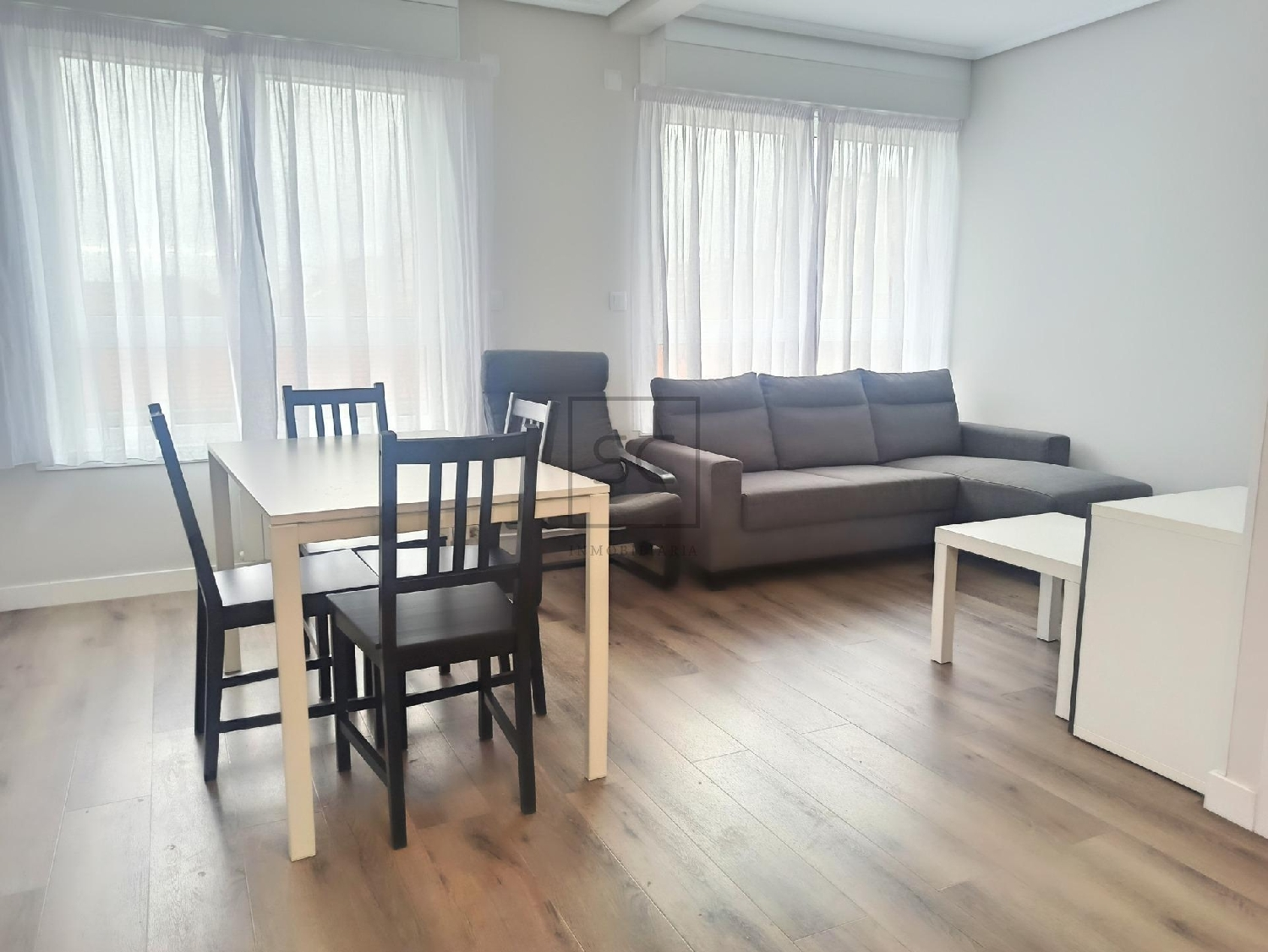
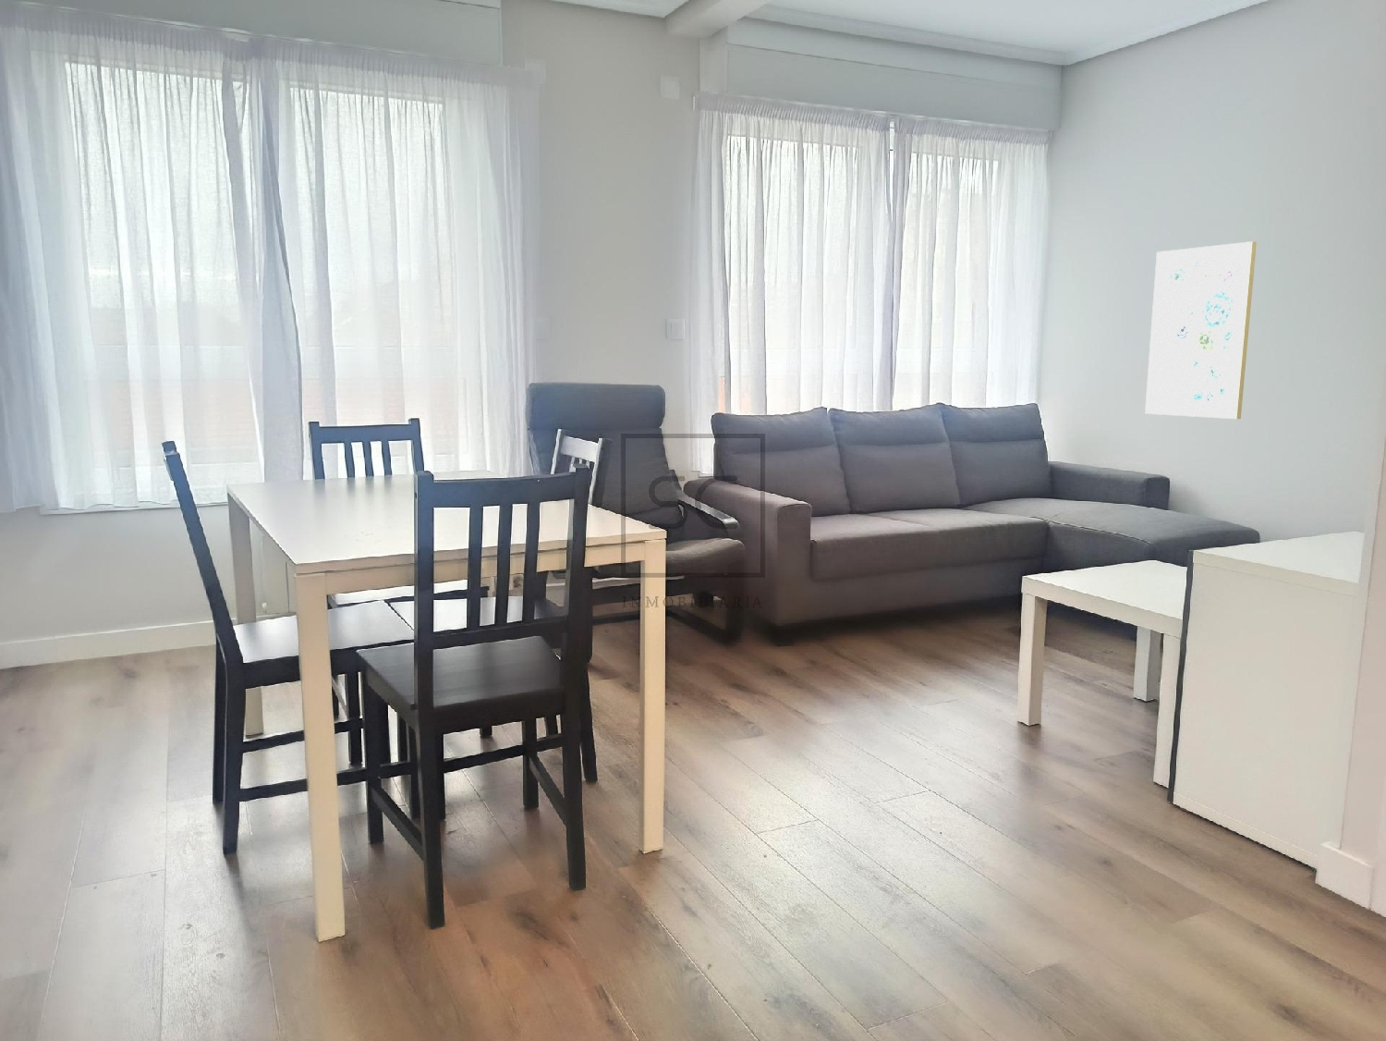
+ wall art [1144,241,1257,420]
